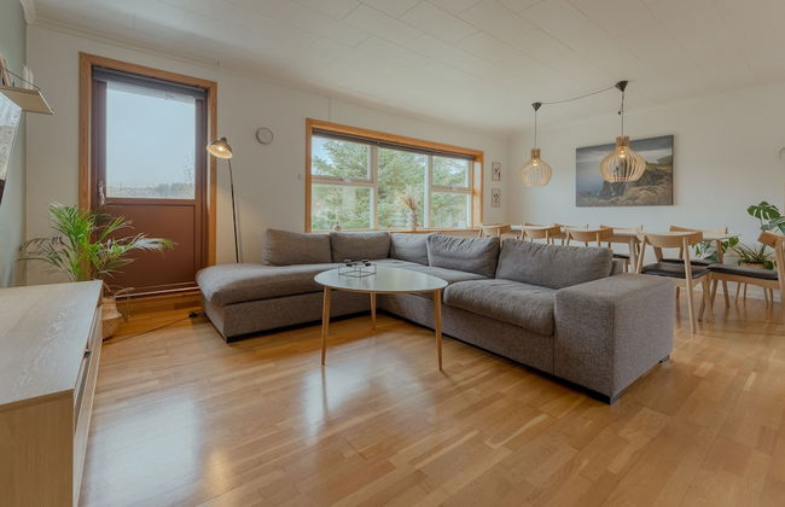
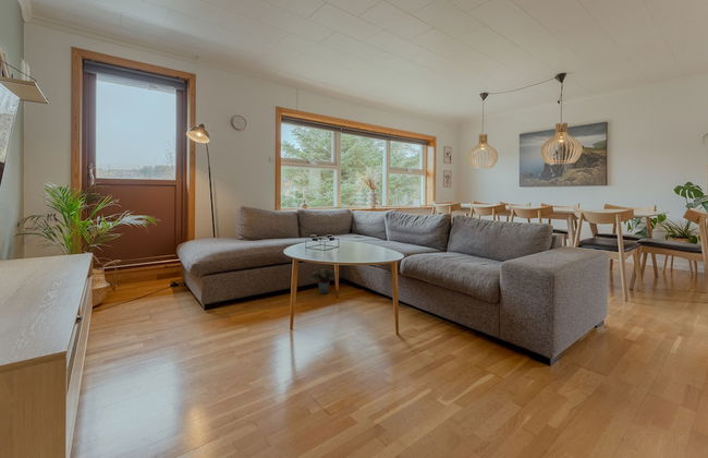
+ potted plant [307,267,337,294]
